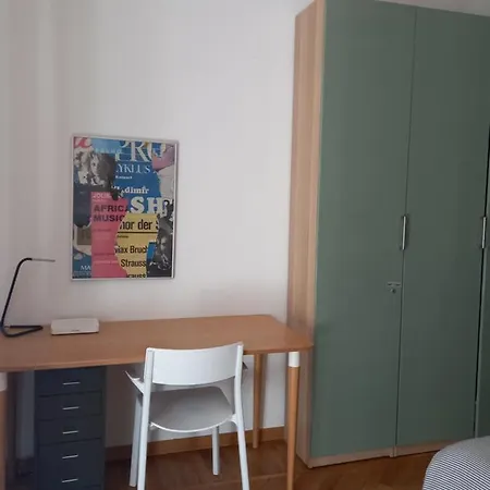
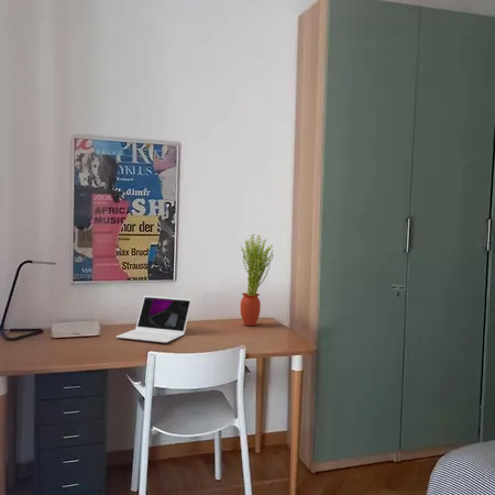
+ laptop [116,294,193,344]
+ potted plant [240,233,274,327]
